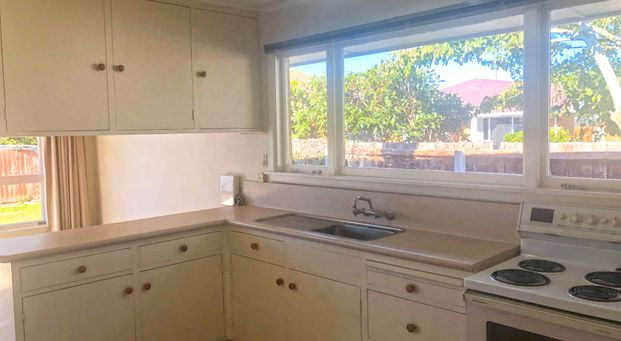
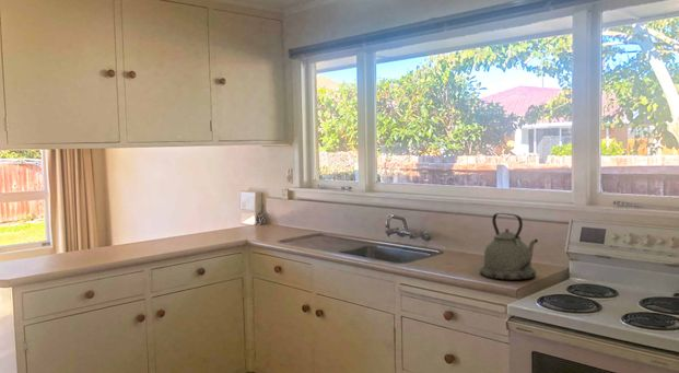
+ kettle [479,212,539,281]
